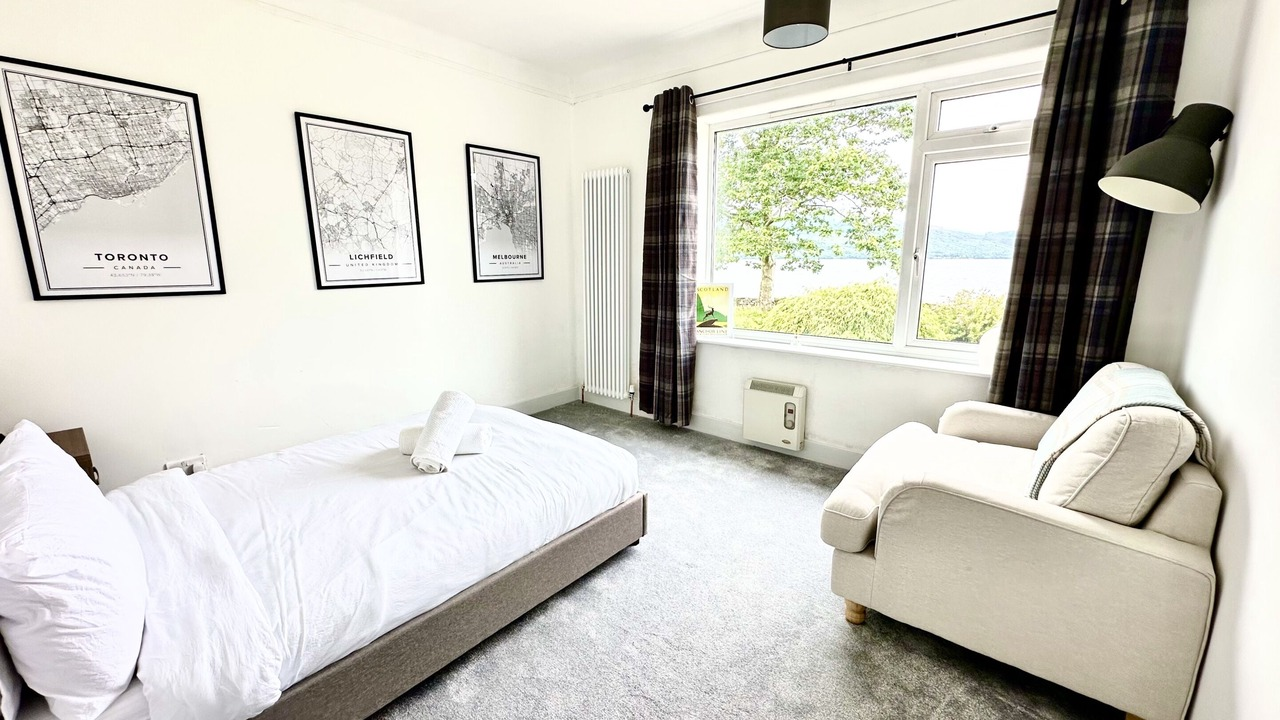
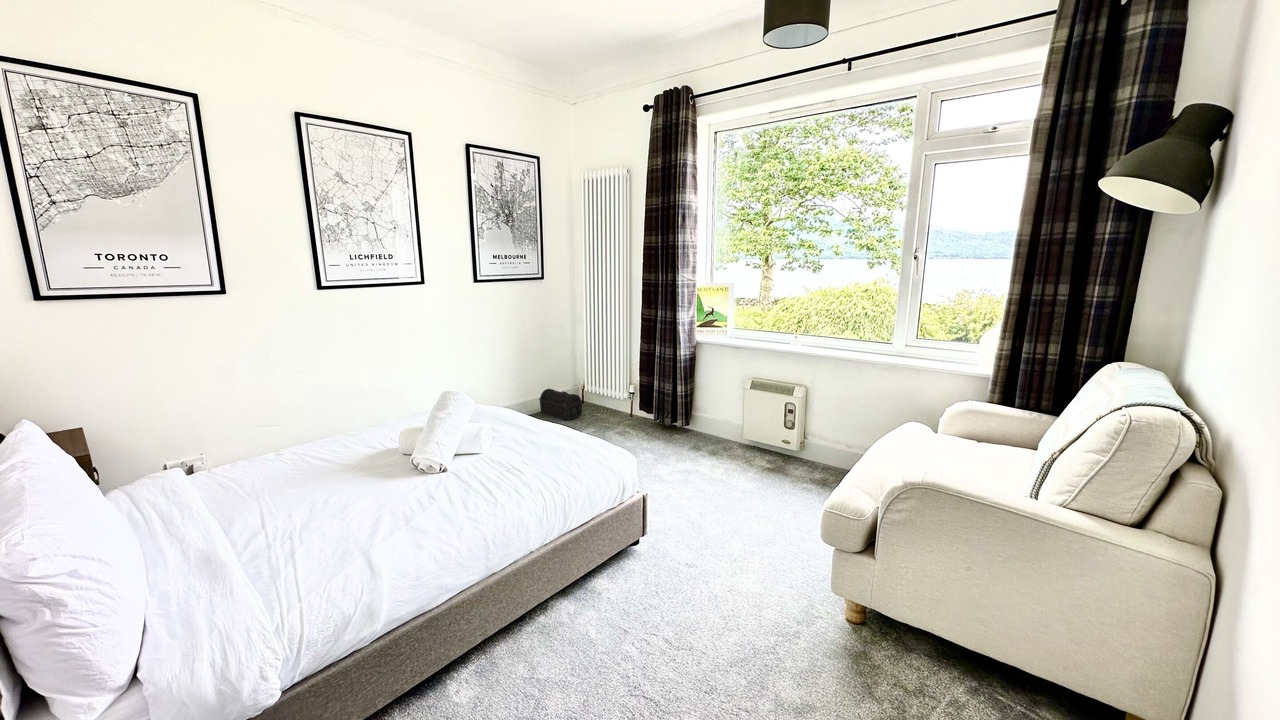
+ treasure chest [538,388,583,421]
